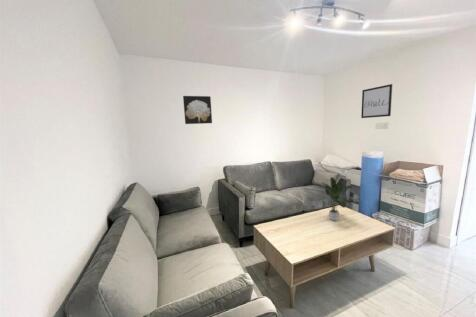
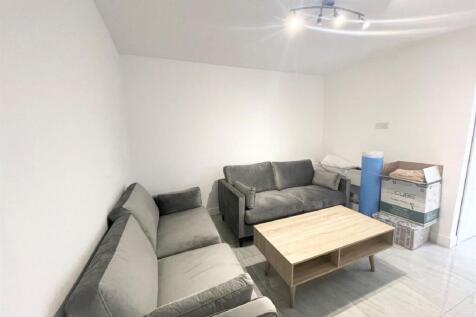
- wall art [182,95,213,125]
- wall art [360,83,393,119]
- potted plant [321,176,355,222]
